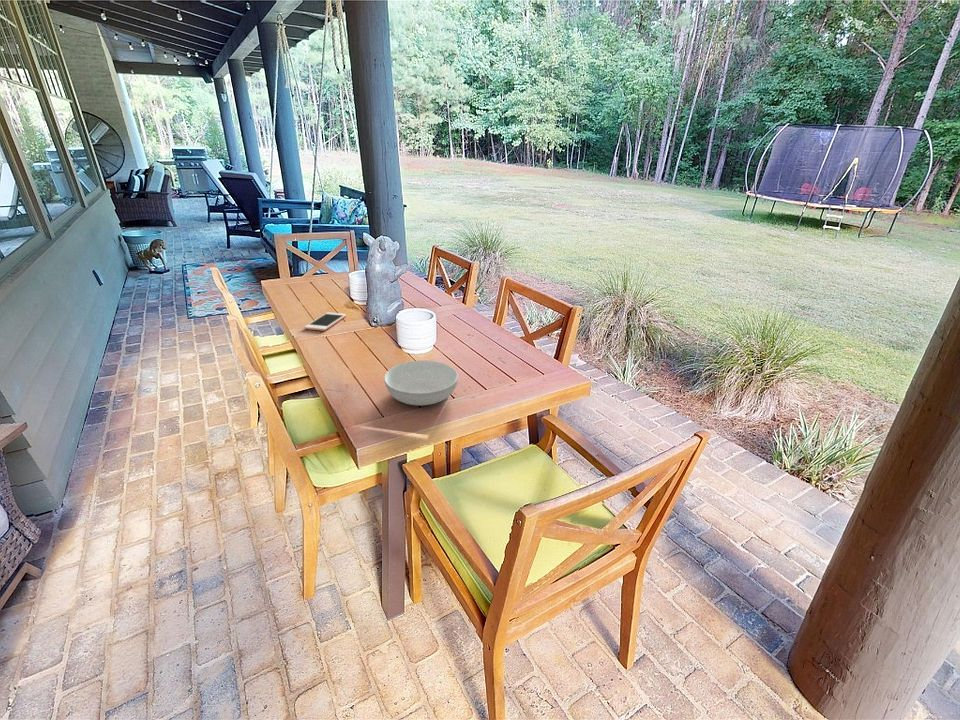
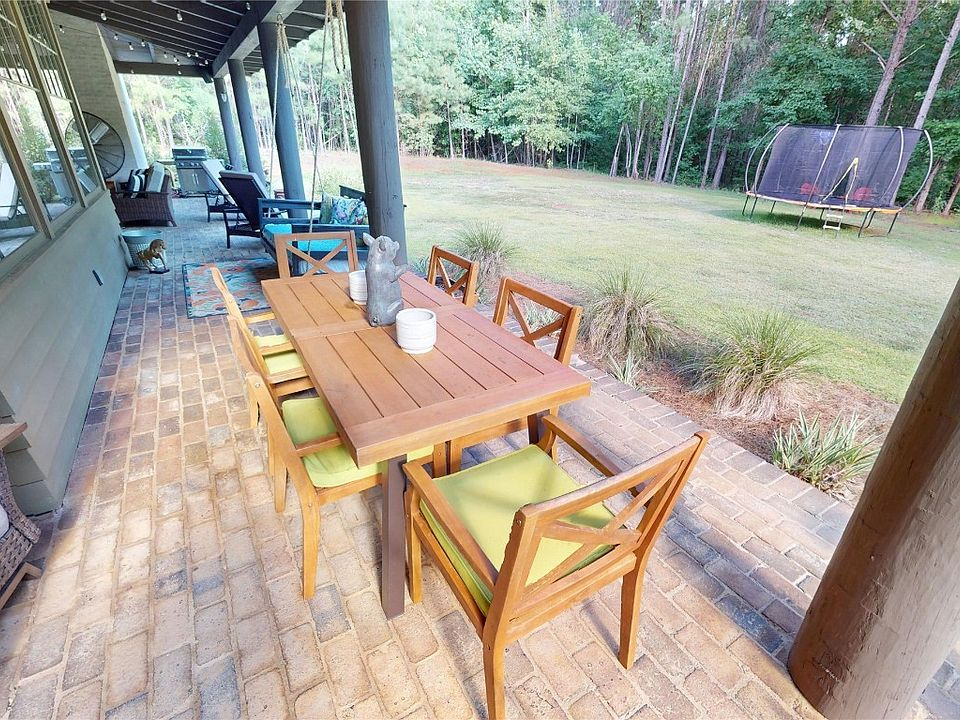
- serving bowl [383,359,459,406]
- cell phone [304,312,347,332]
